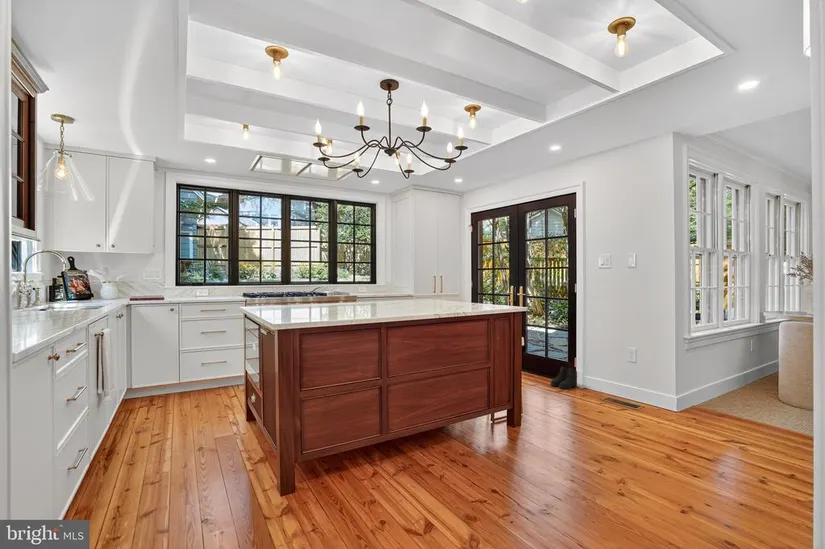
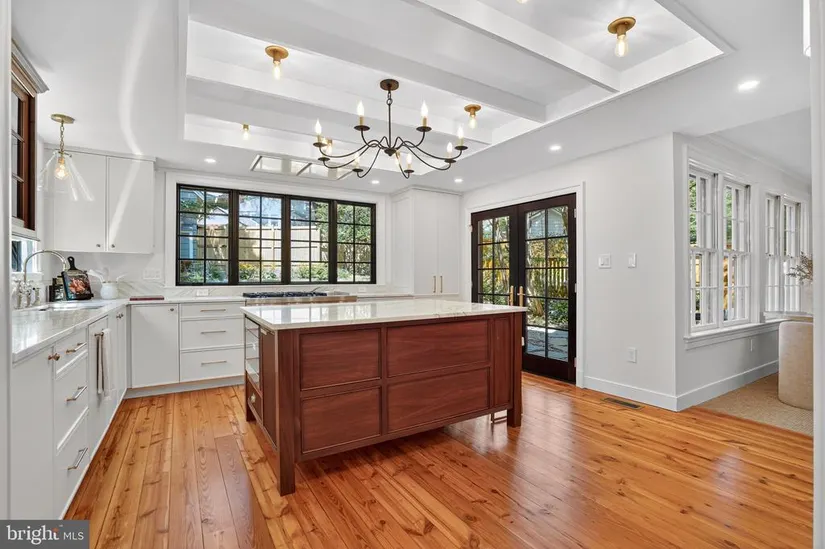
- boots [549,366,578,390]
